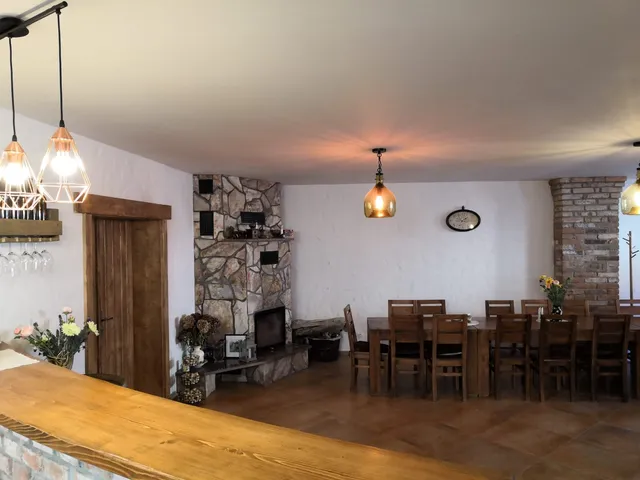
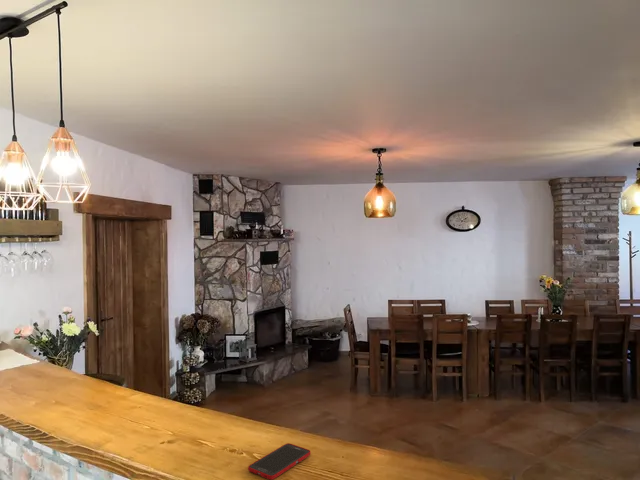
+ cell phone [247,442,312,480]
